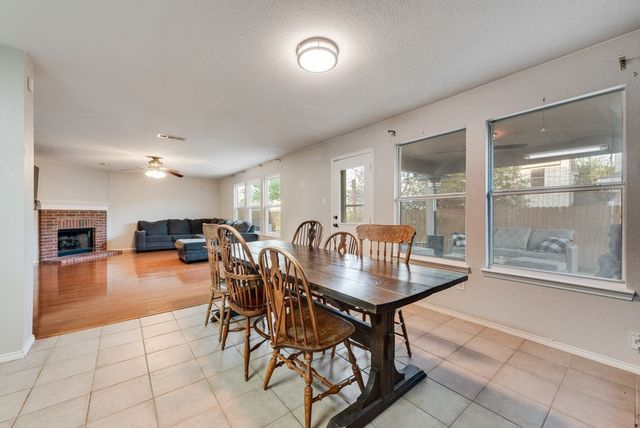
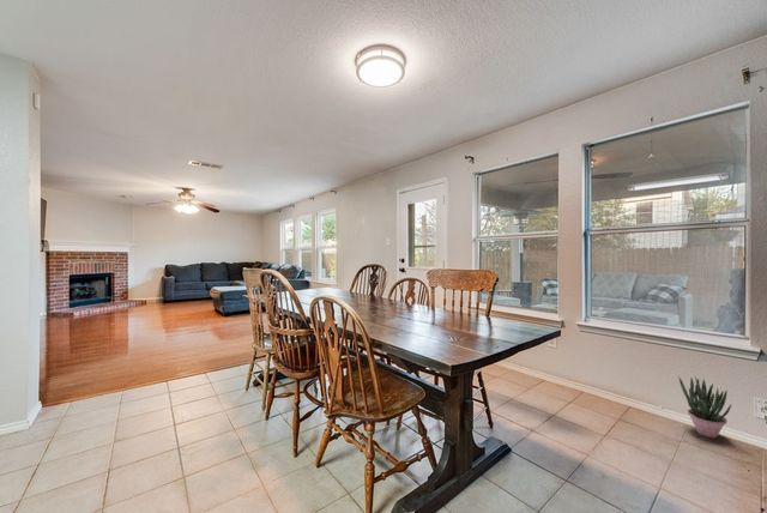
+ potted plant [677,374,732,440]
